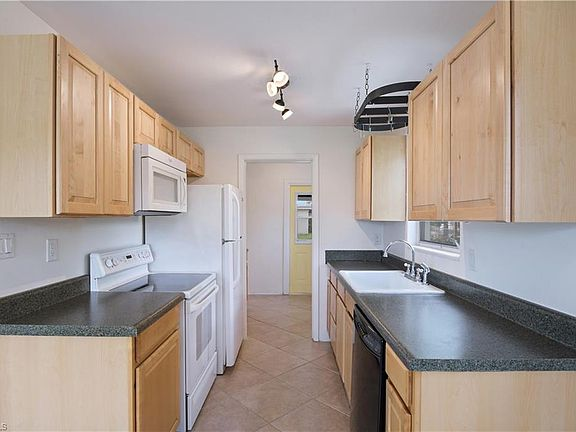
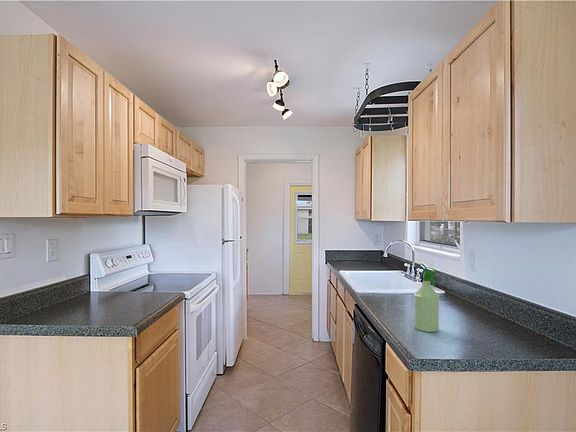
+ spray bottle [413,267,440,333]
